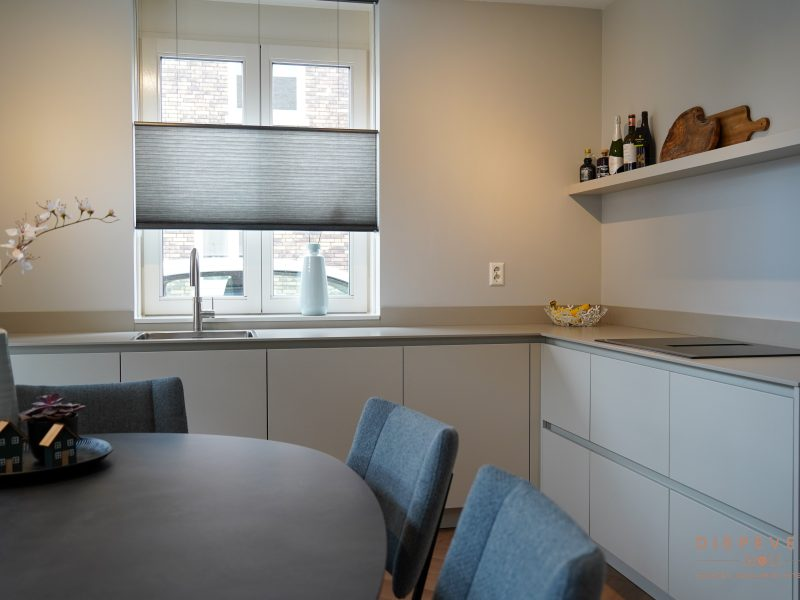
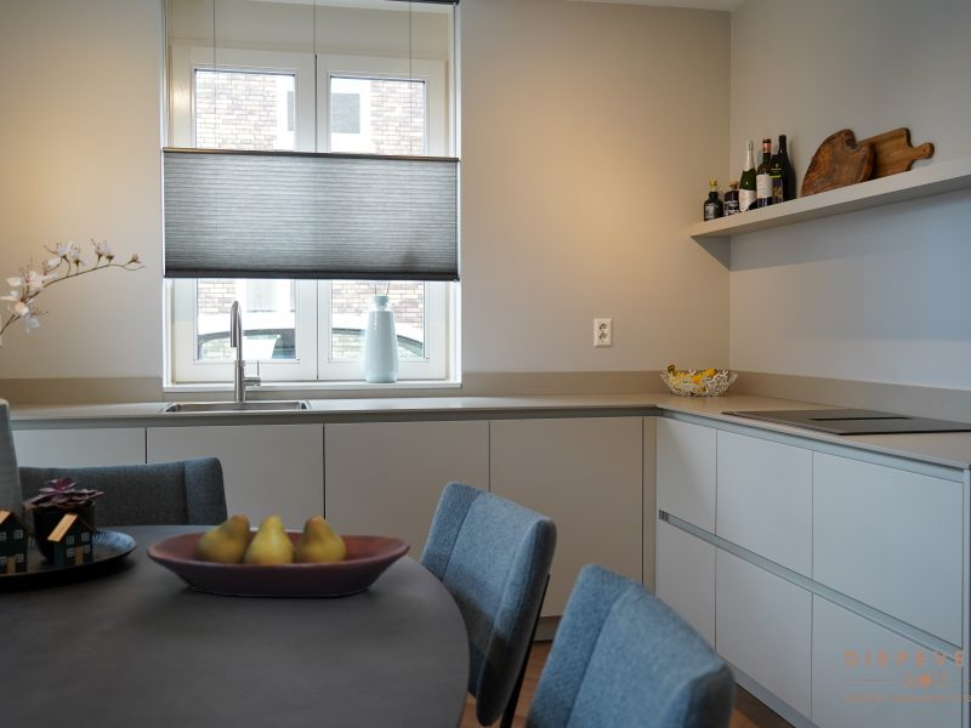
+ fruit bowl [144,512,411,598]
